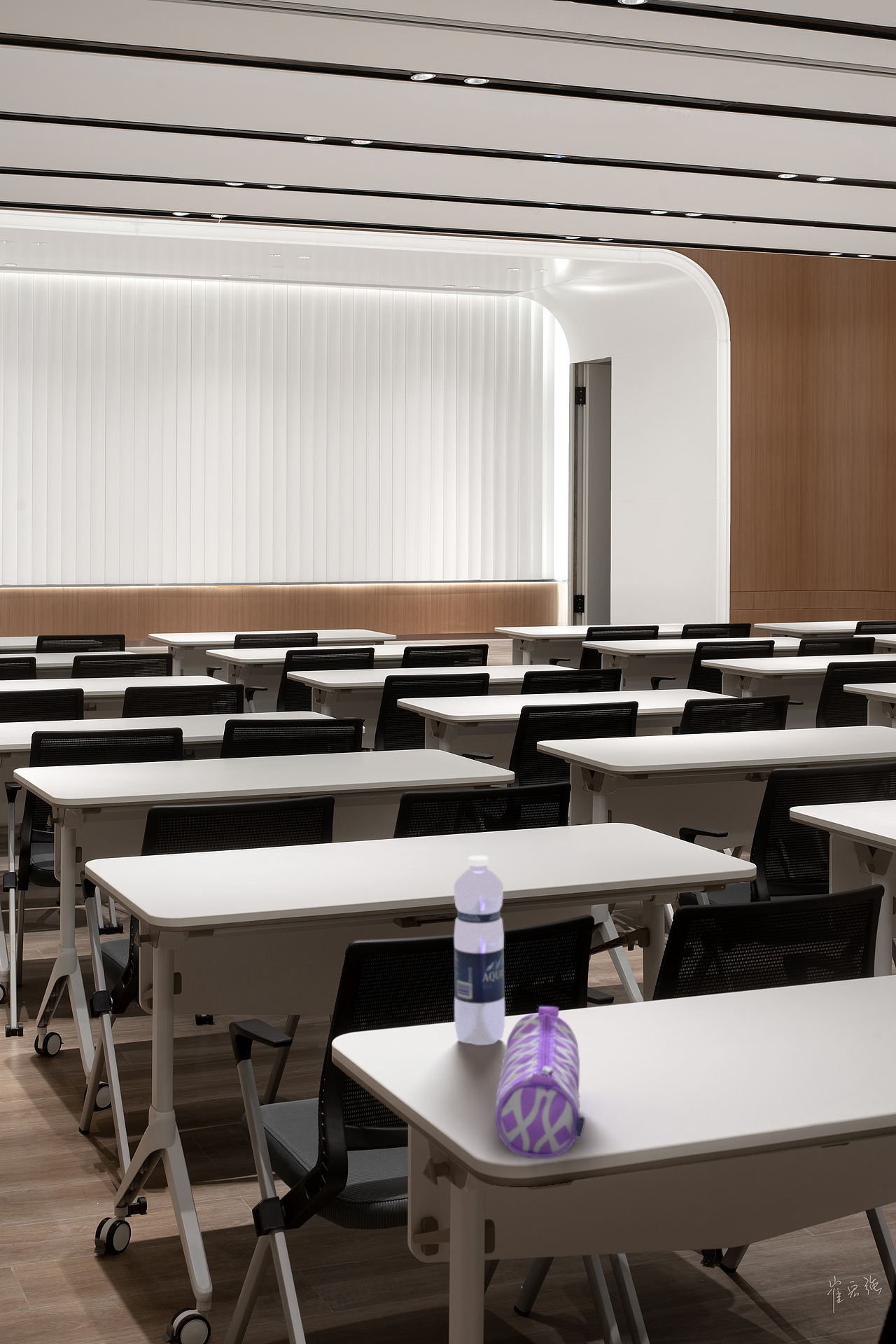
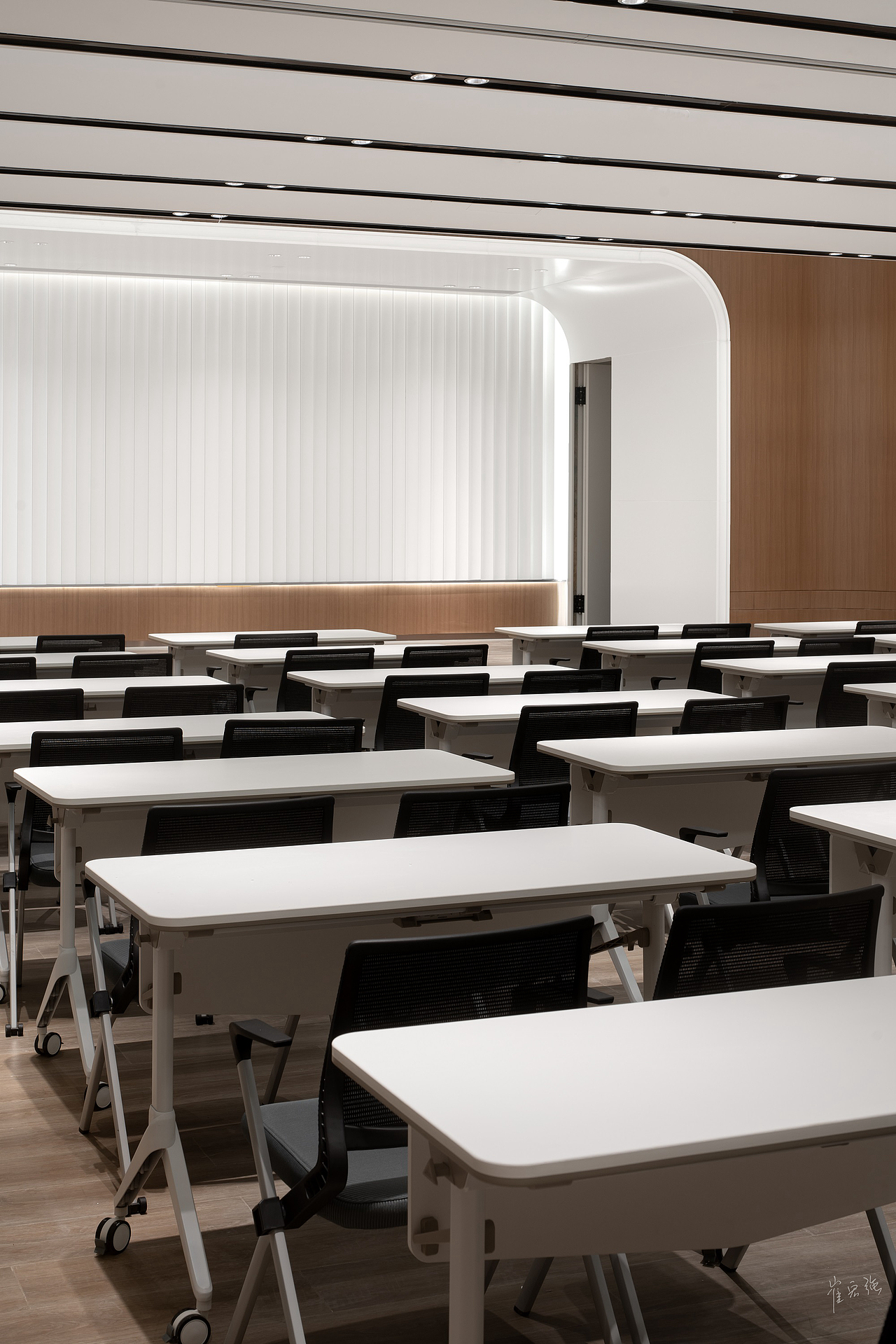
- water bottle [453,854,505,1046]
- pencil case [495,1006,586,1159]
